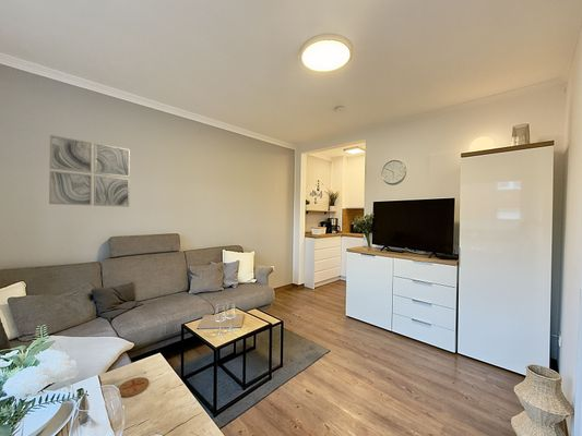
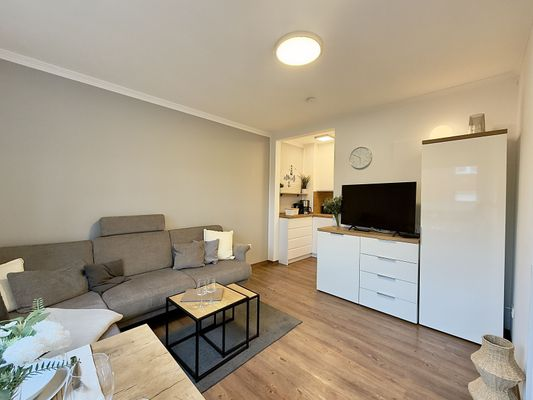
- wall art [48,134,131,208]
- coaster [118,376,151,398]
